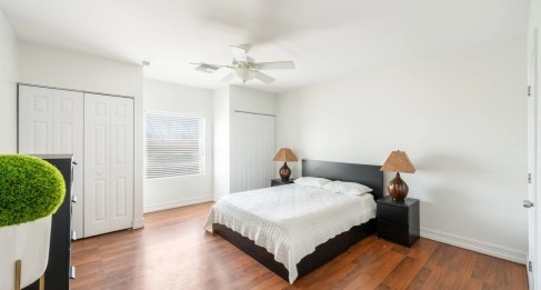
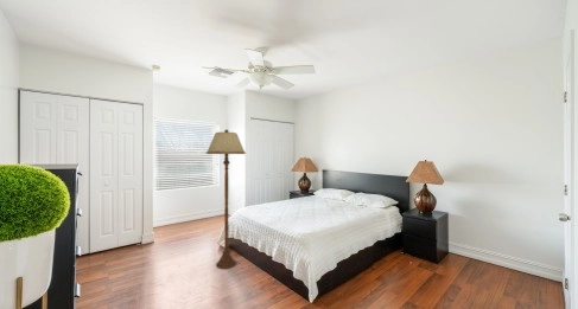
+ floor lamp [205,129,247,270]
